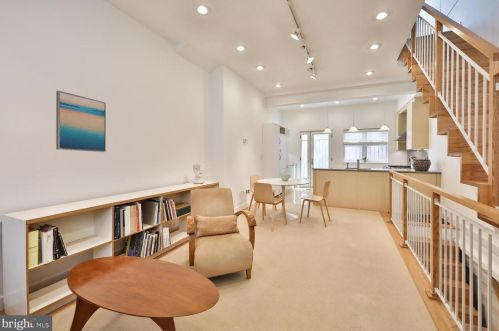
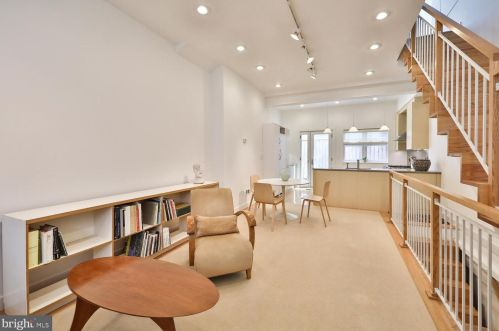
- wall art [55,89,107,153]
